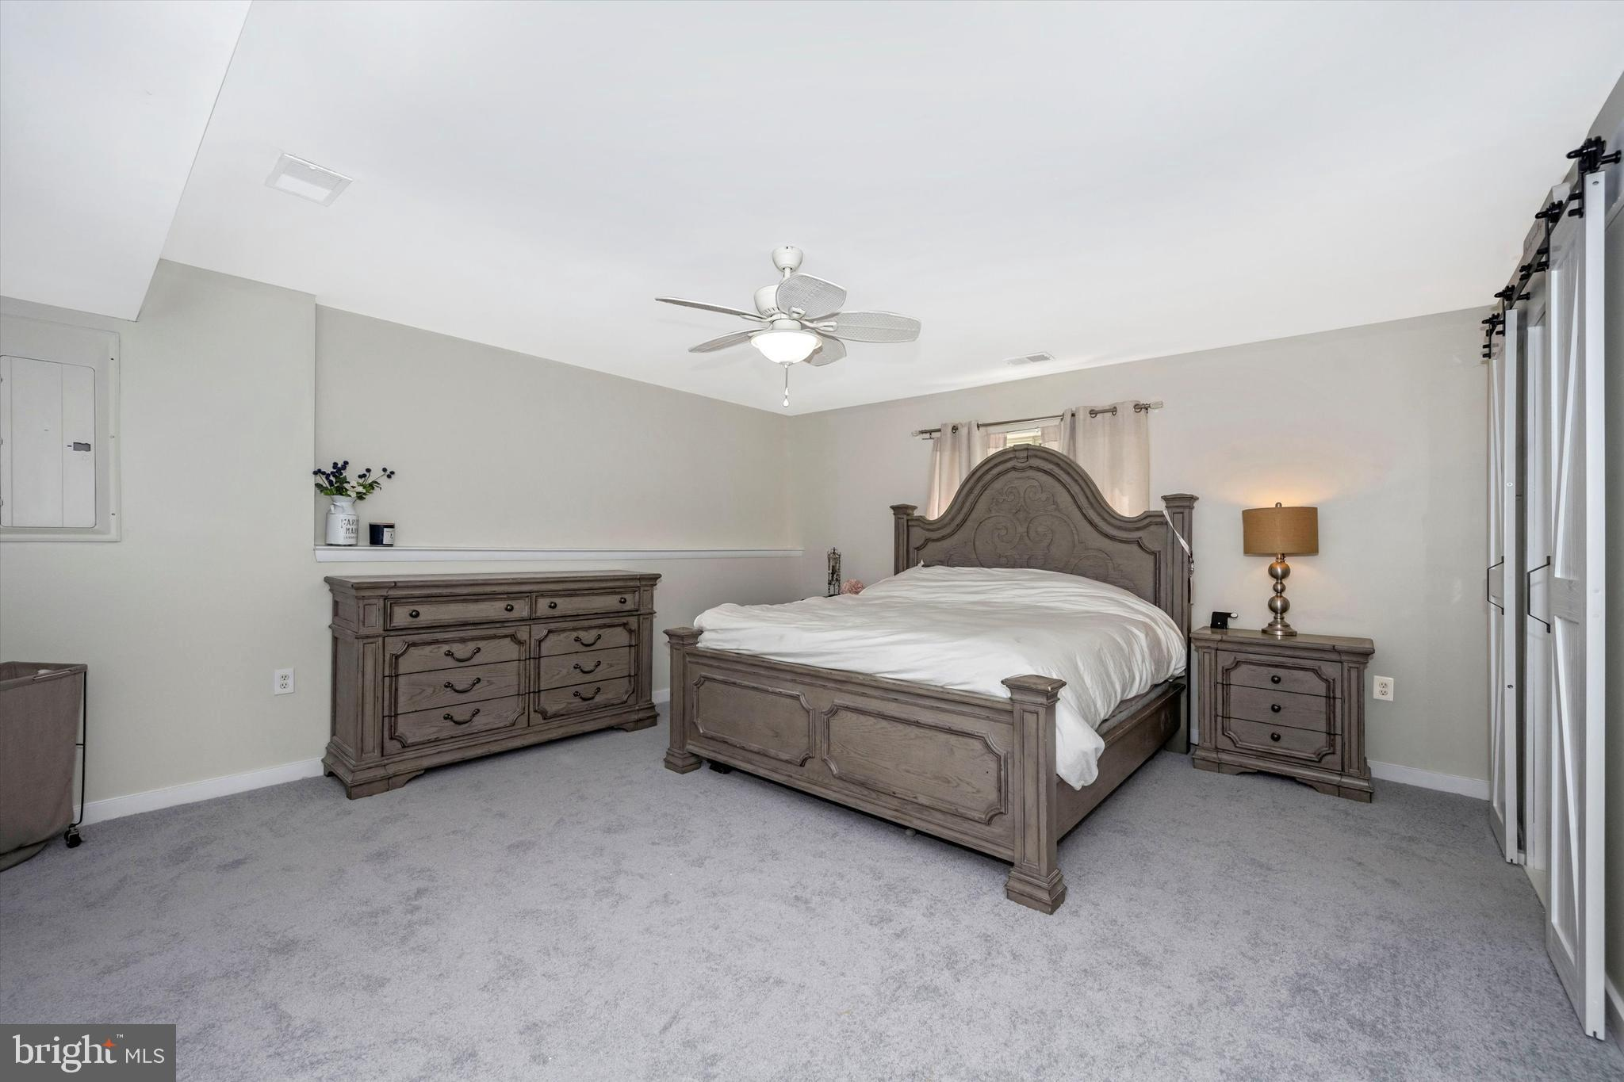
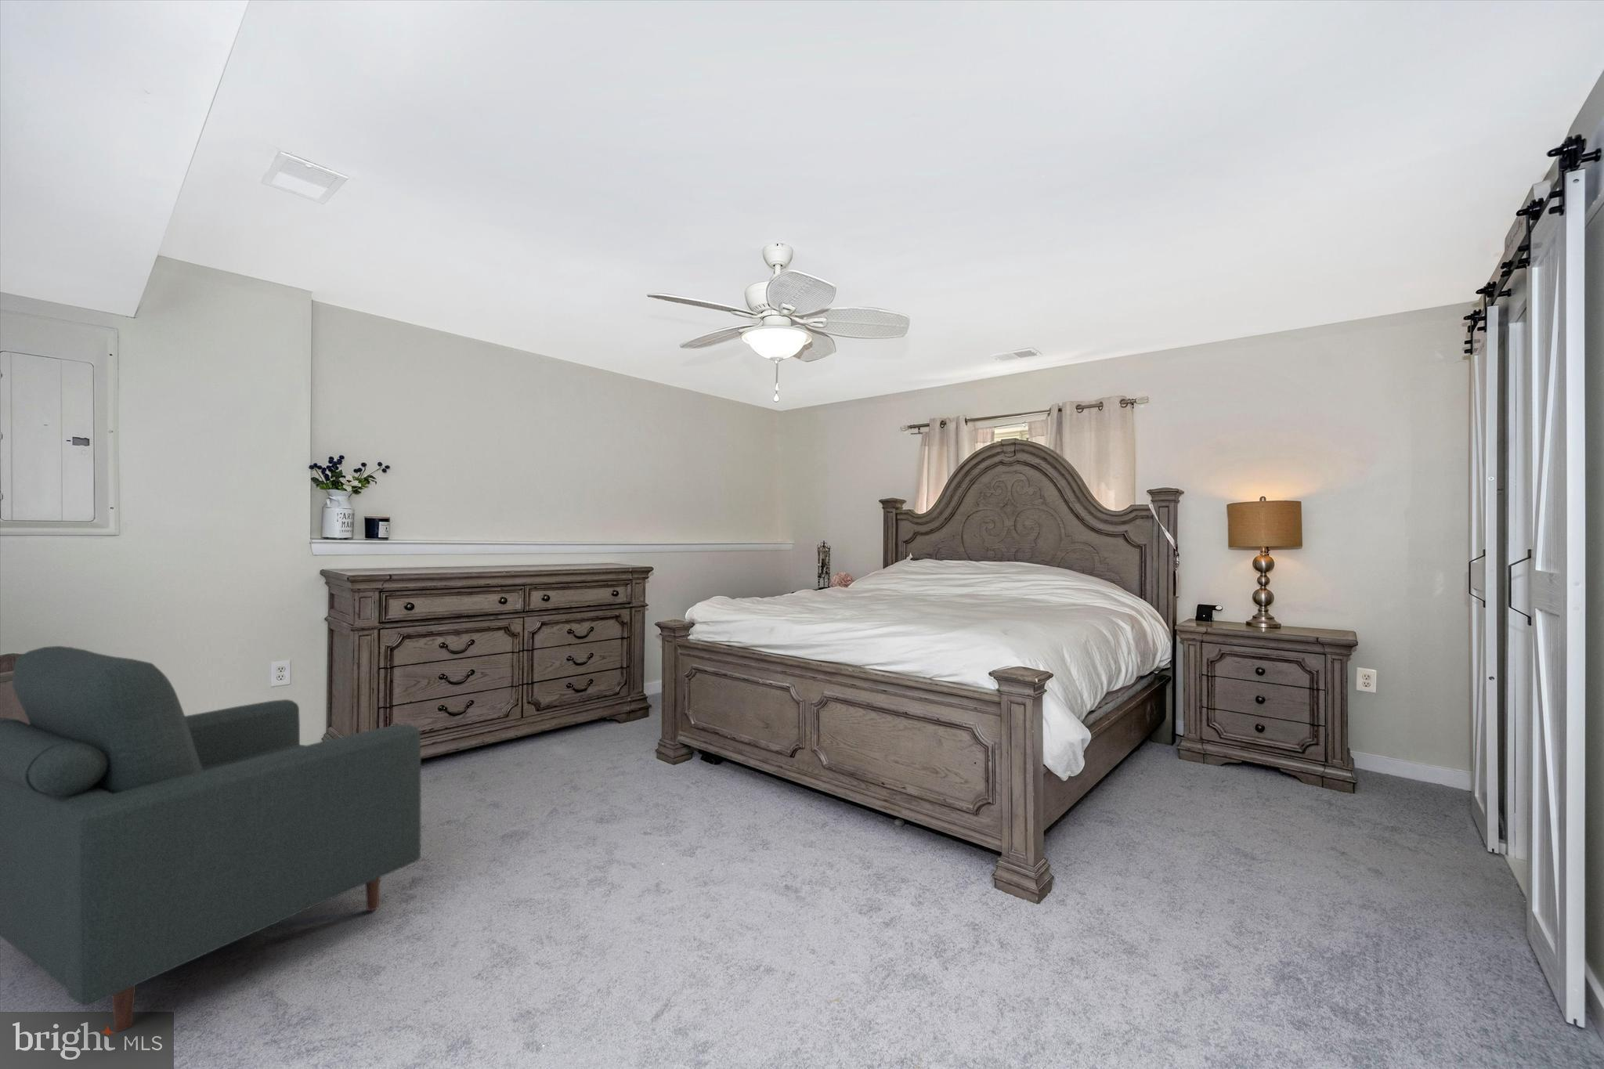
+ chair [0,645,421,1032]
